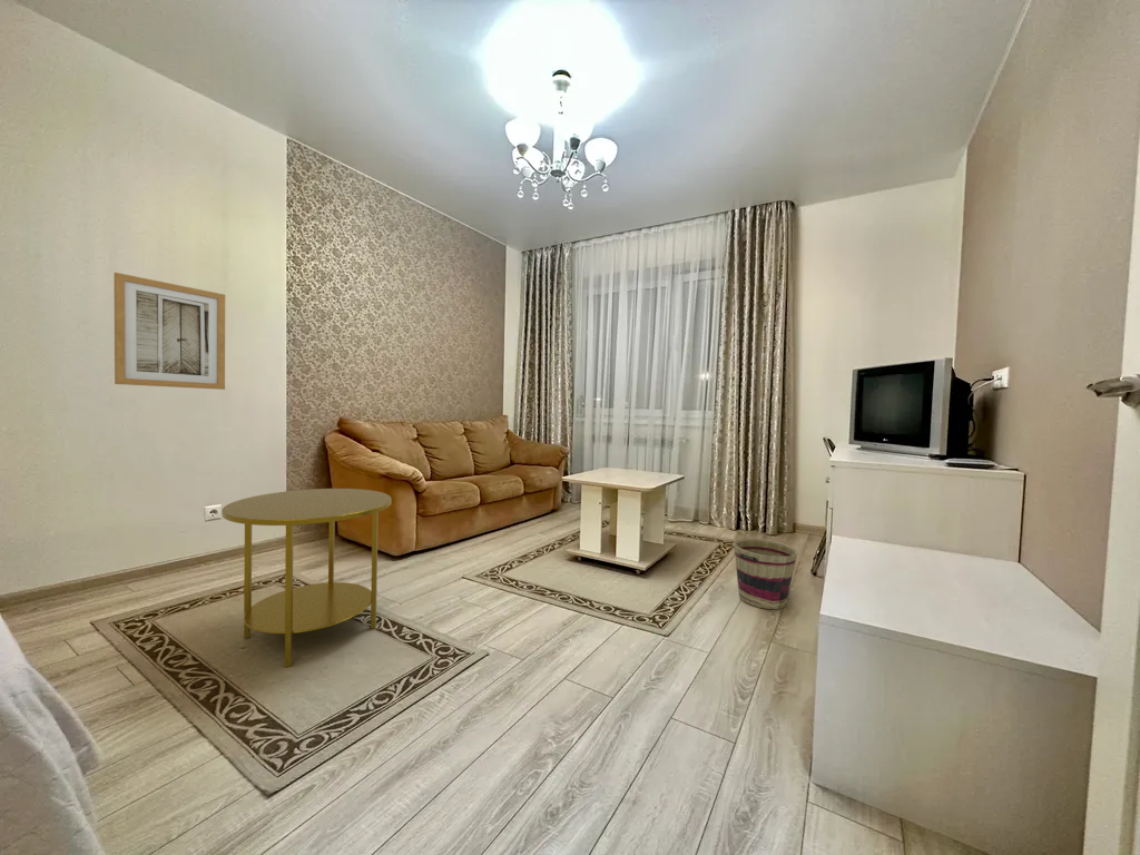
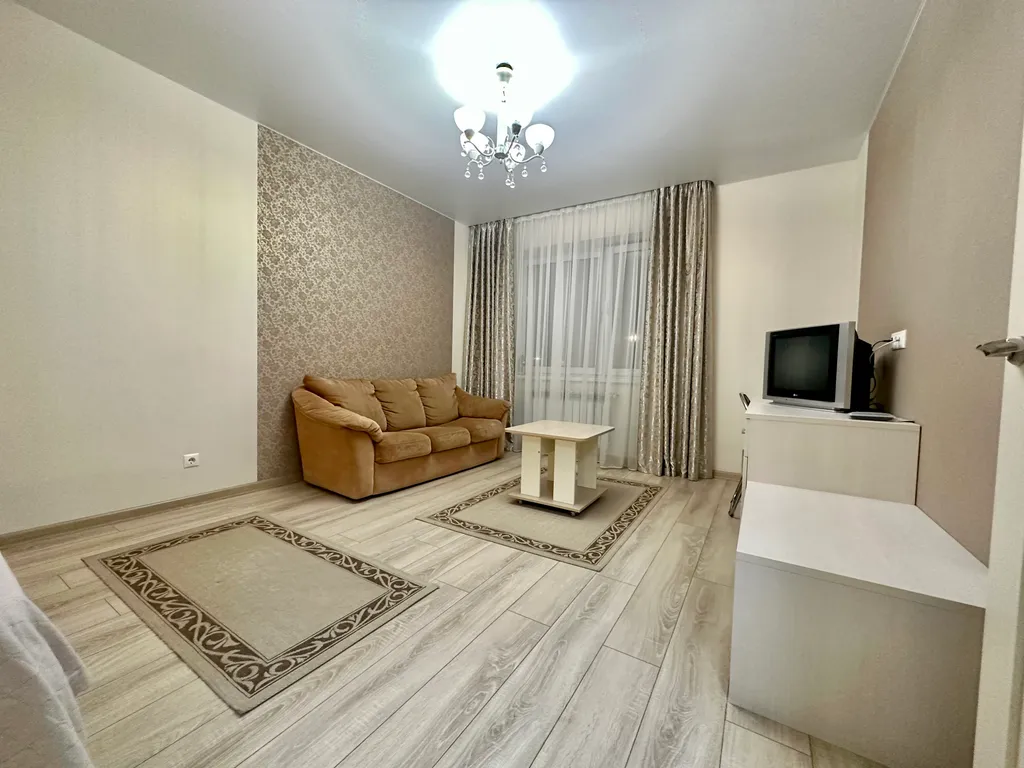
- wall art [114,272,226,391]
- basket [733,537,799,610]
- side table [220,488,393,668]
